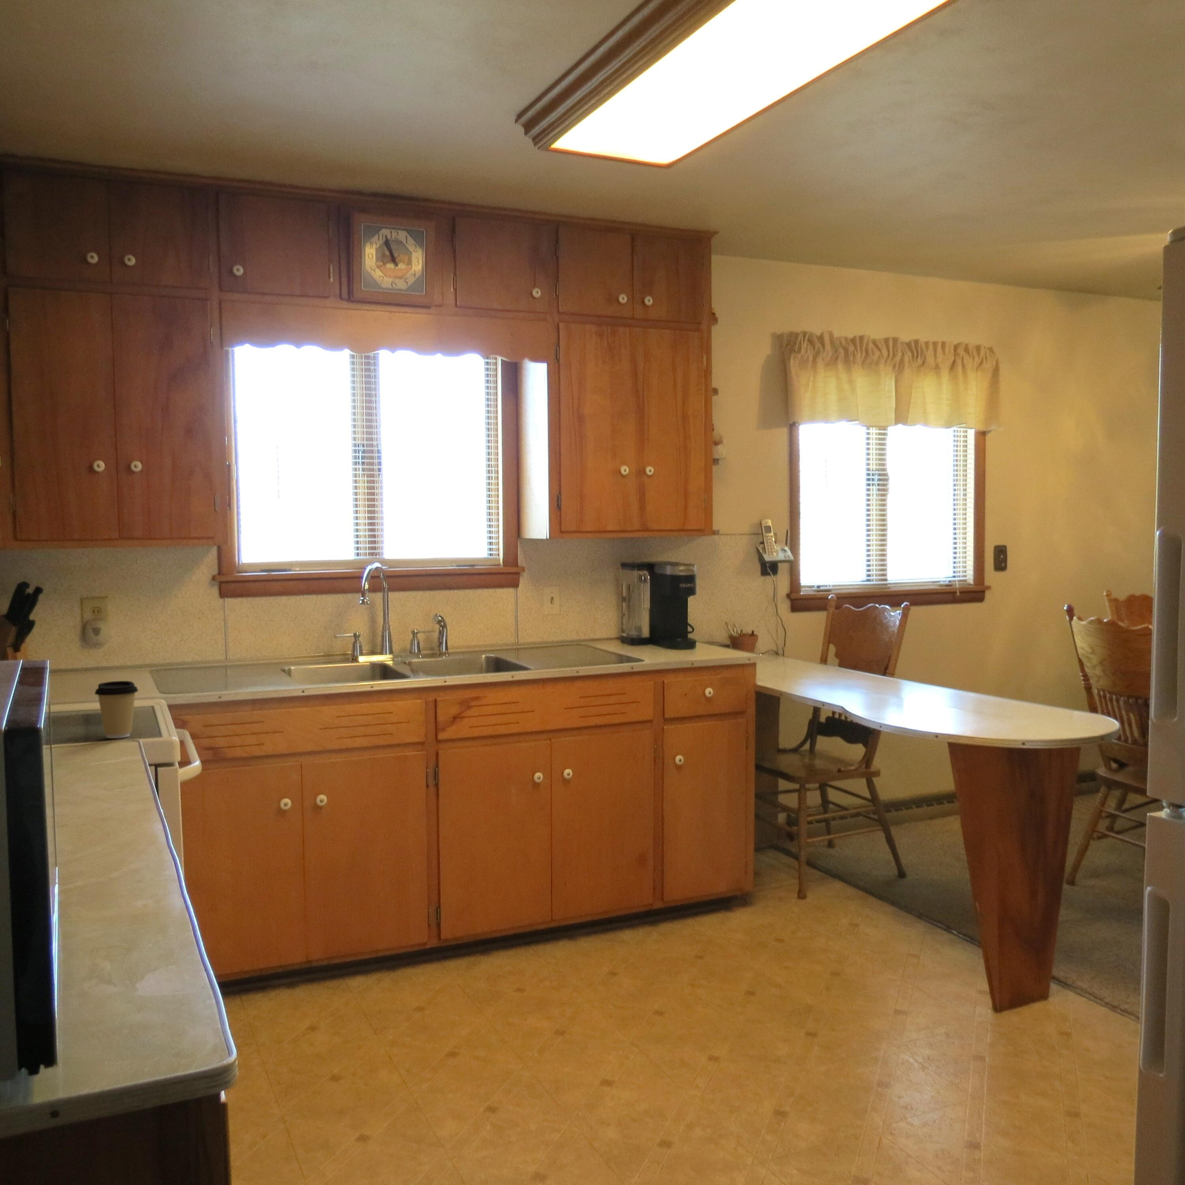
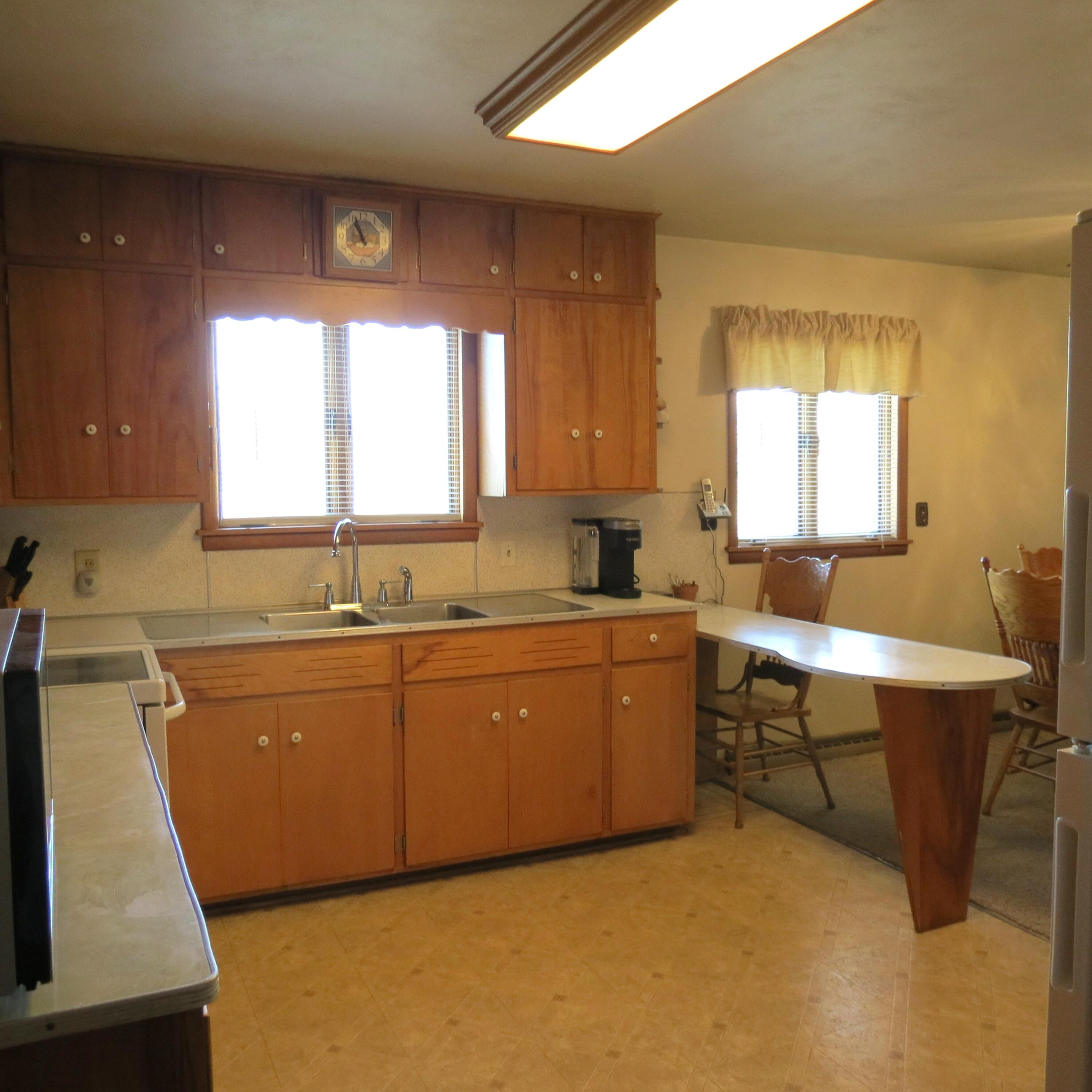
- coffee cup [94,680,139,739]
